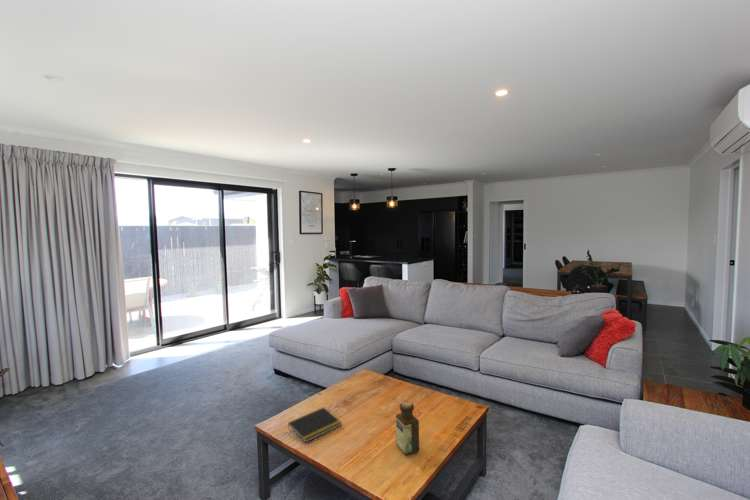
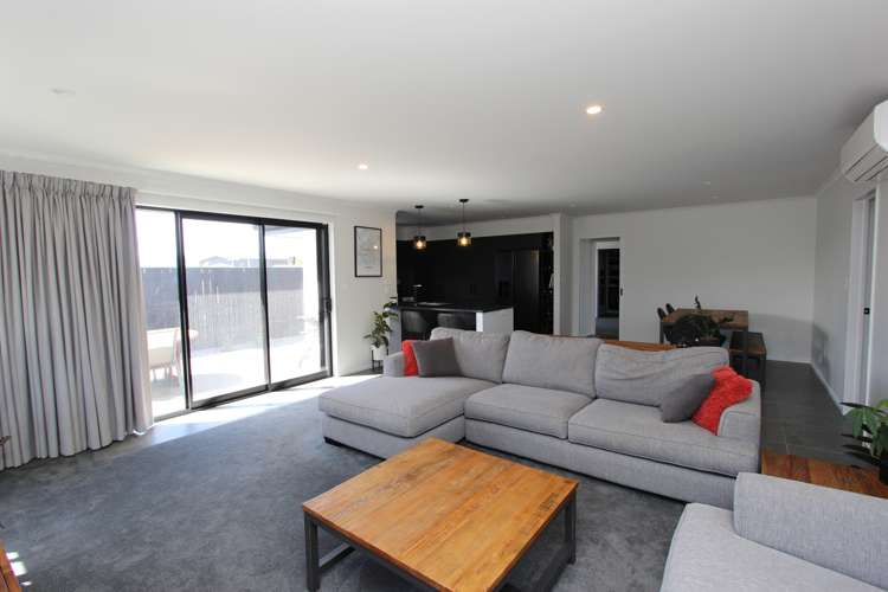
- notepad [287,407,342,444]
- bottle [395,401,420,456]
